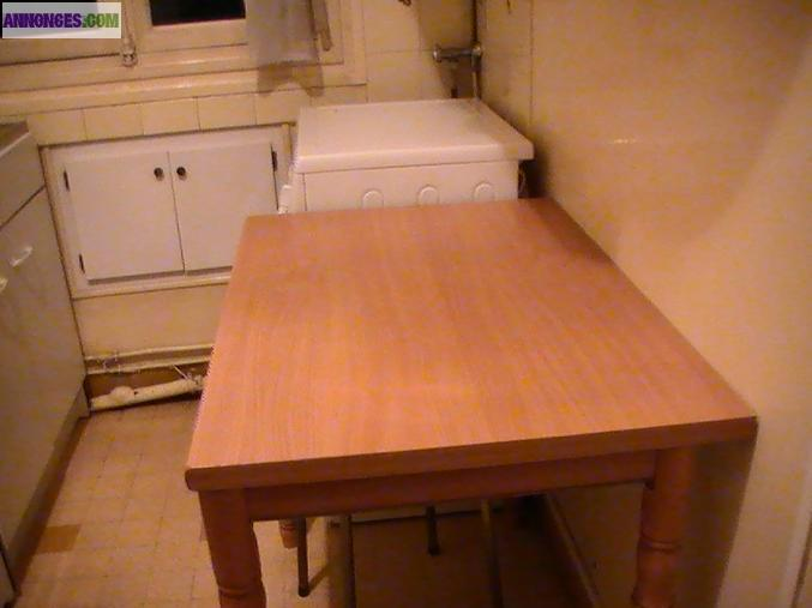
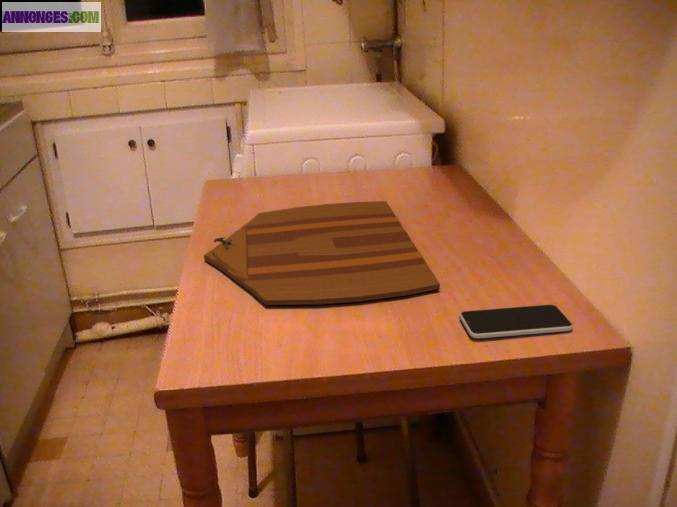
+ cutting board [203,200,441,306]
+ smartphone [458,303,574,339]
